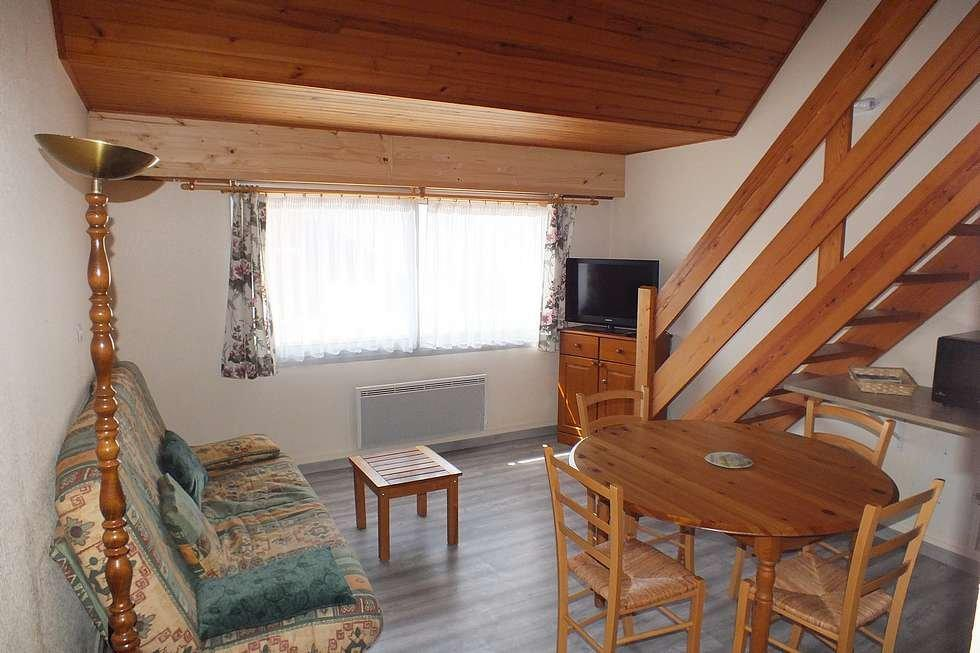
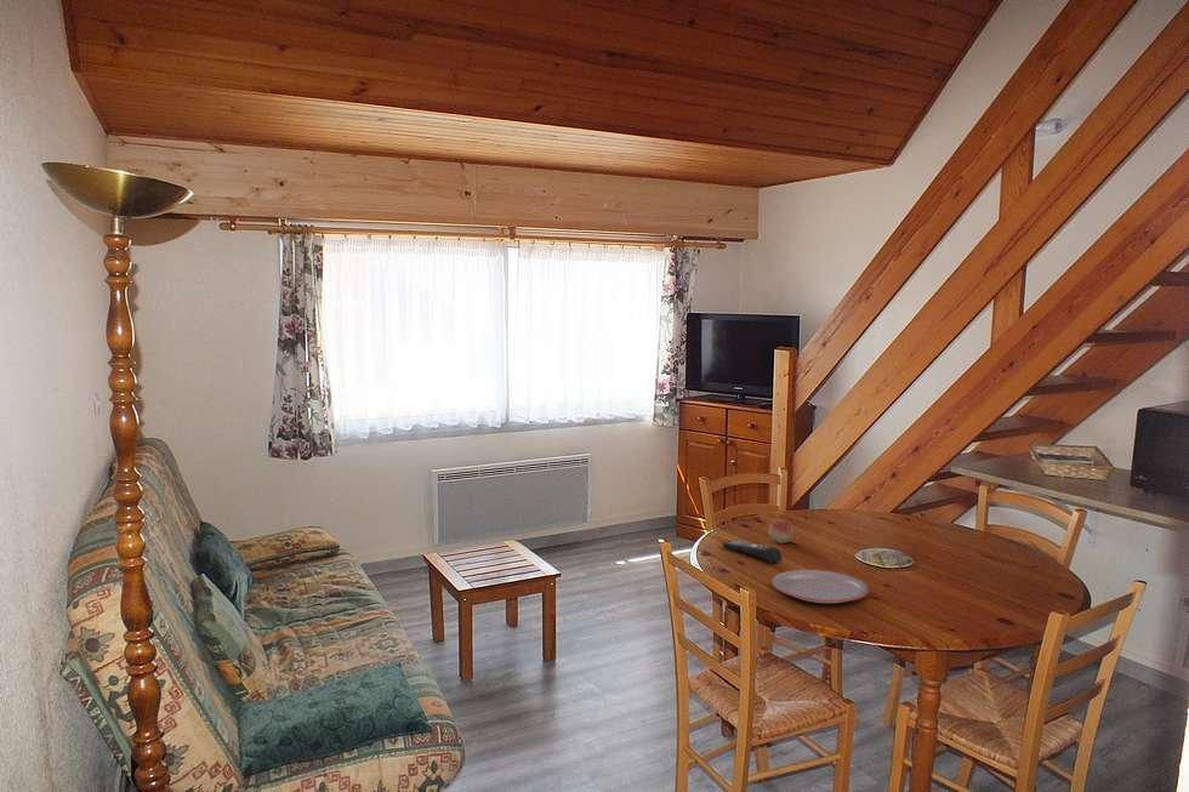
+ remote control [722,540,783,564]
+ plate [770,569,871,604]
+ fruit [767,518,795,545]
